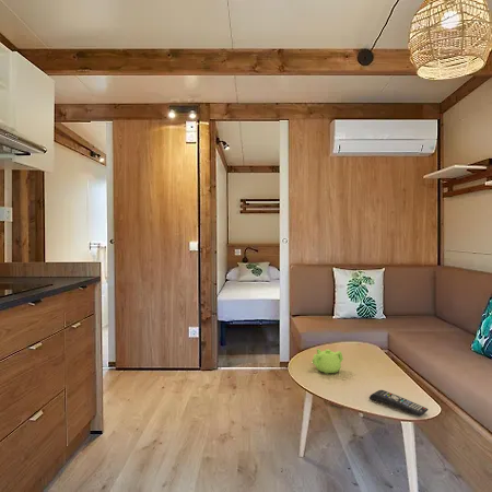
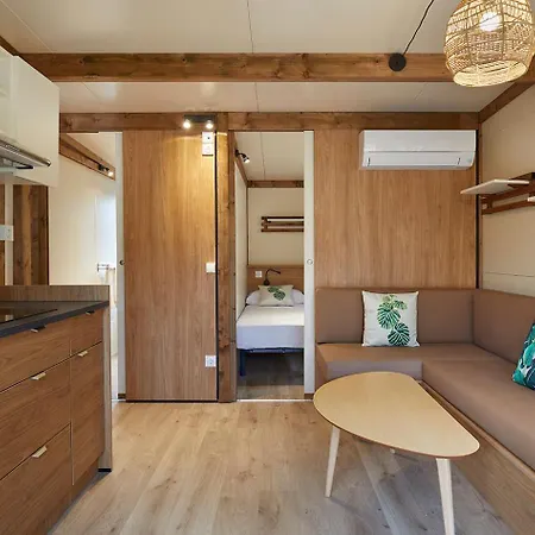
- teapot [312,348,344,375]
- remote control [368,389,430,418]
